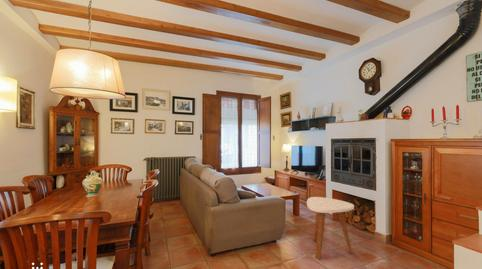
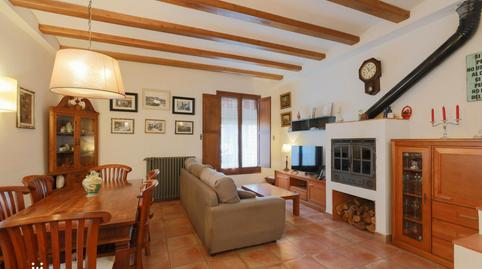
- side table [306,196,355,261]
